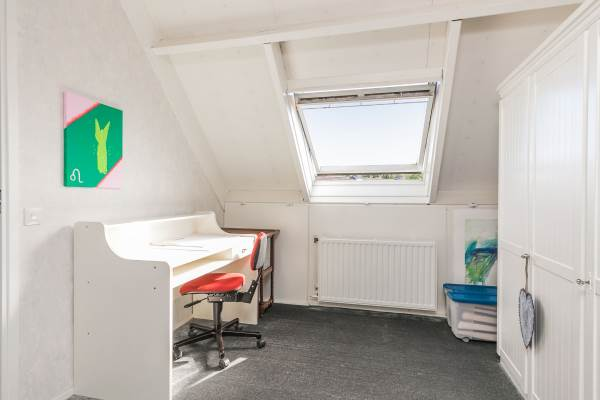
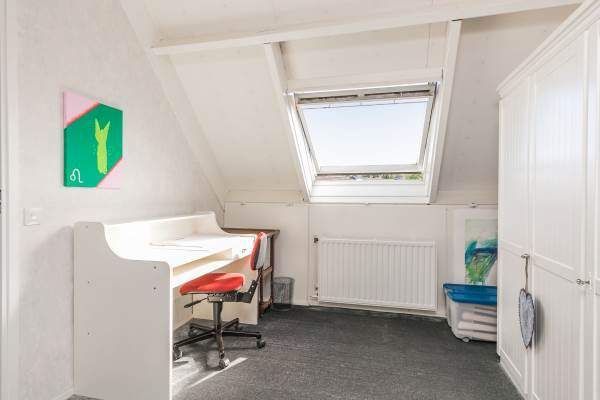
+ waste bin [268,276,296,312]
